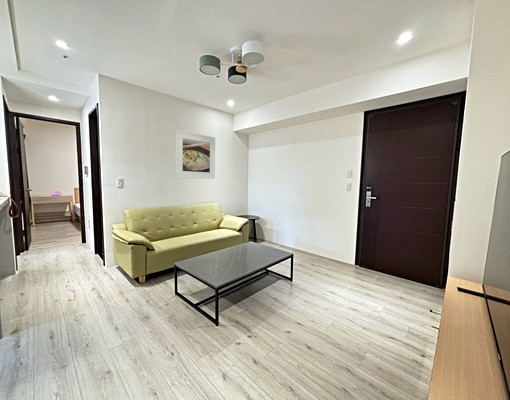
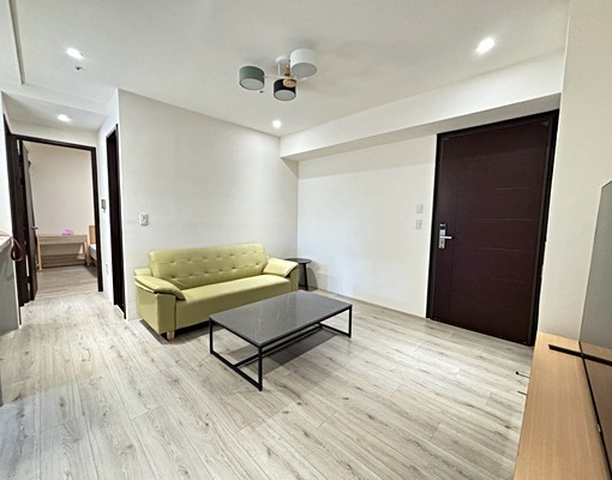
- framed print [175,129,216,180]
